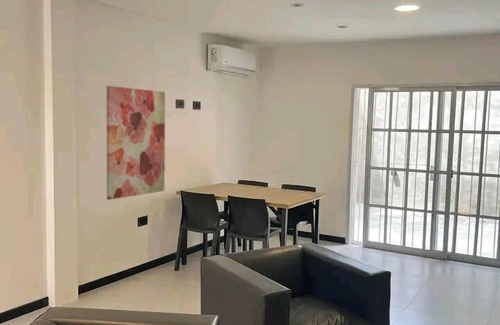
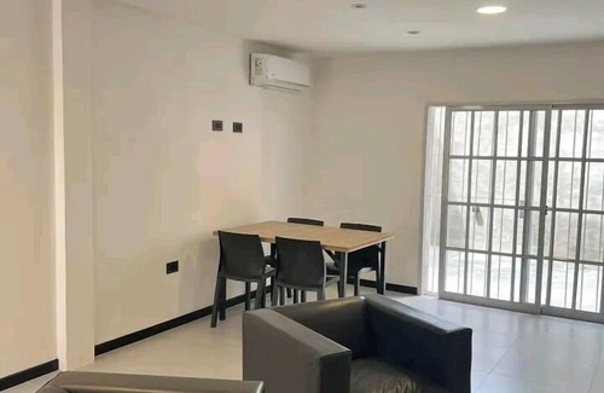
- wall art [106,85,166,201]
